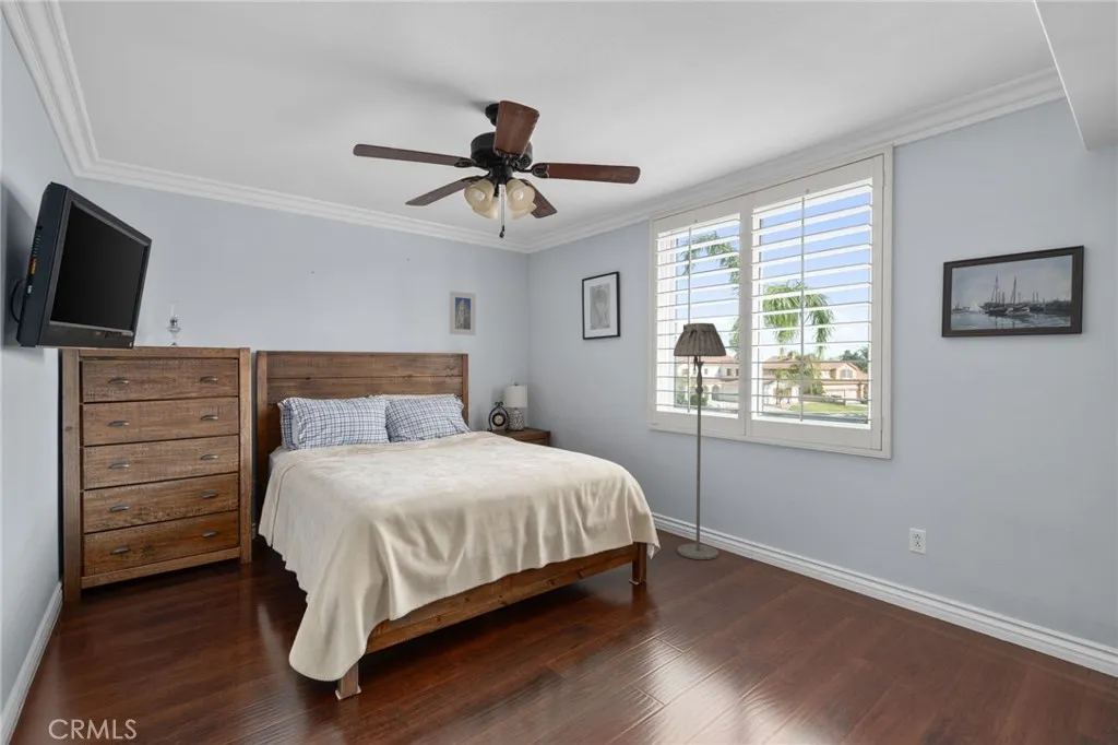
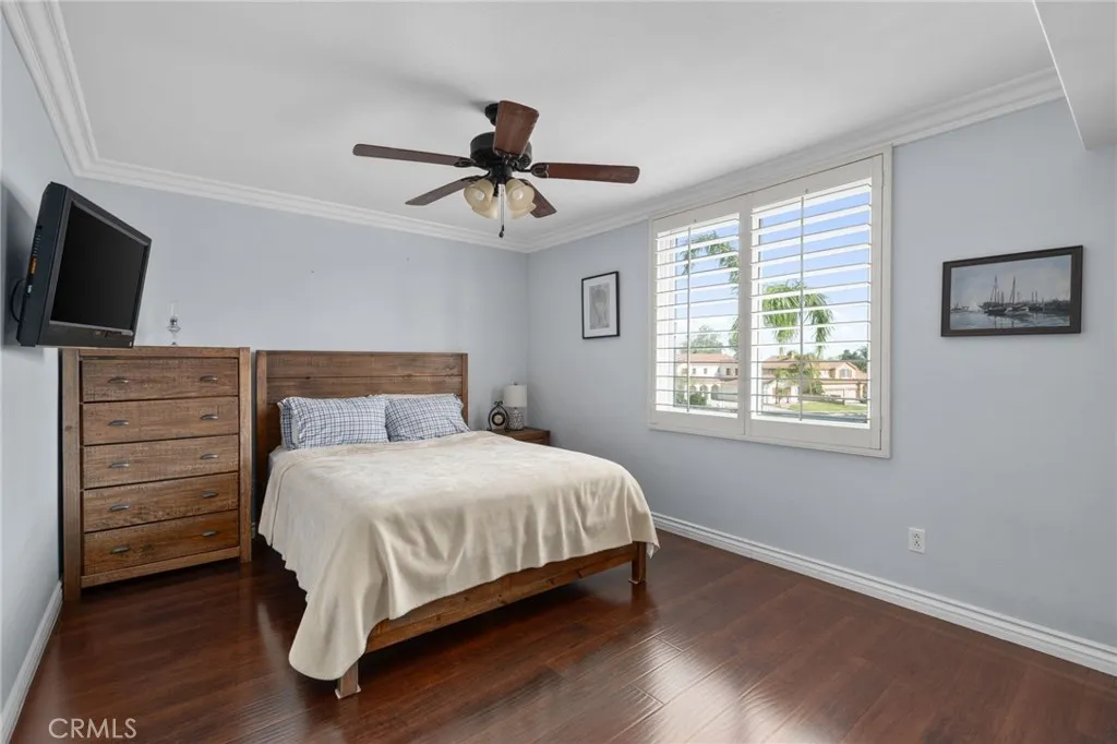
- floor lamp [673,322,727,560]
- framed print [449,291,477,336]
